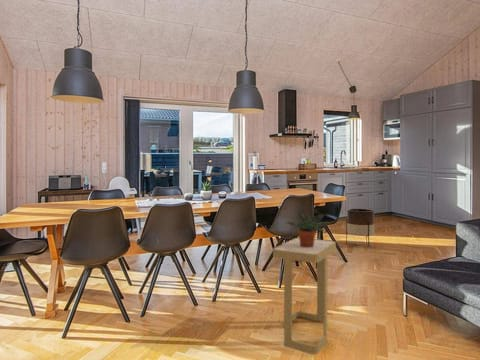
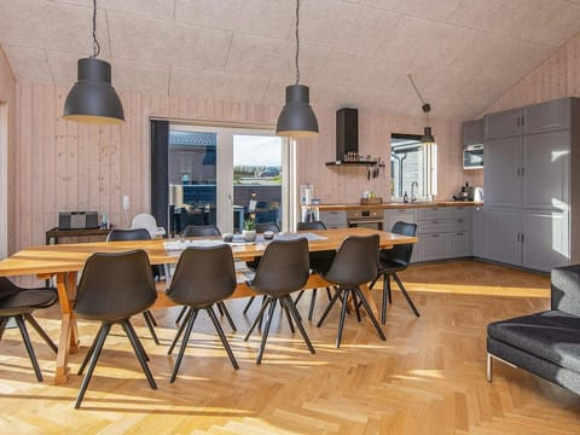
- side table [272,237,337,355]
- potted plant [283,208,332,248]
- planter [345,208,375,248]
